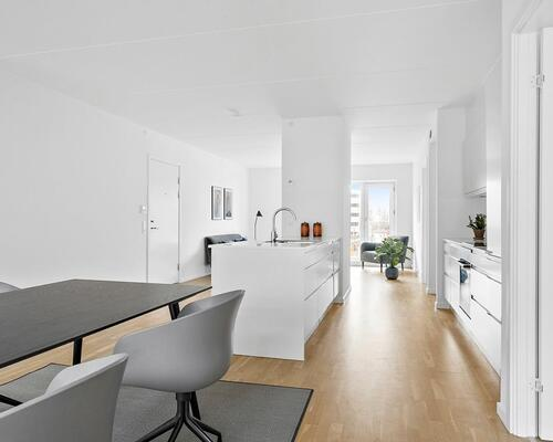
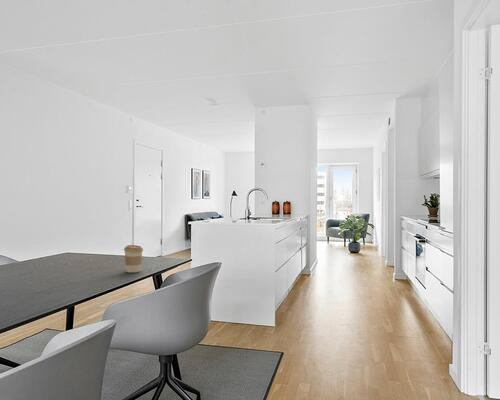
+ coffee cup [123,244,144,273]
